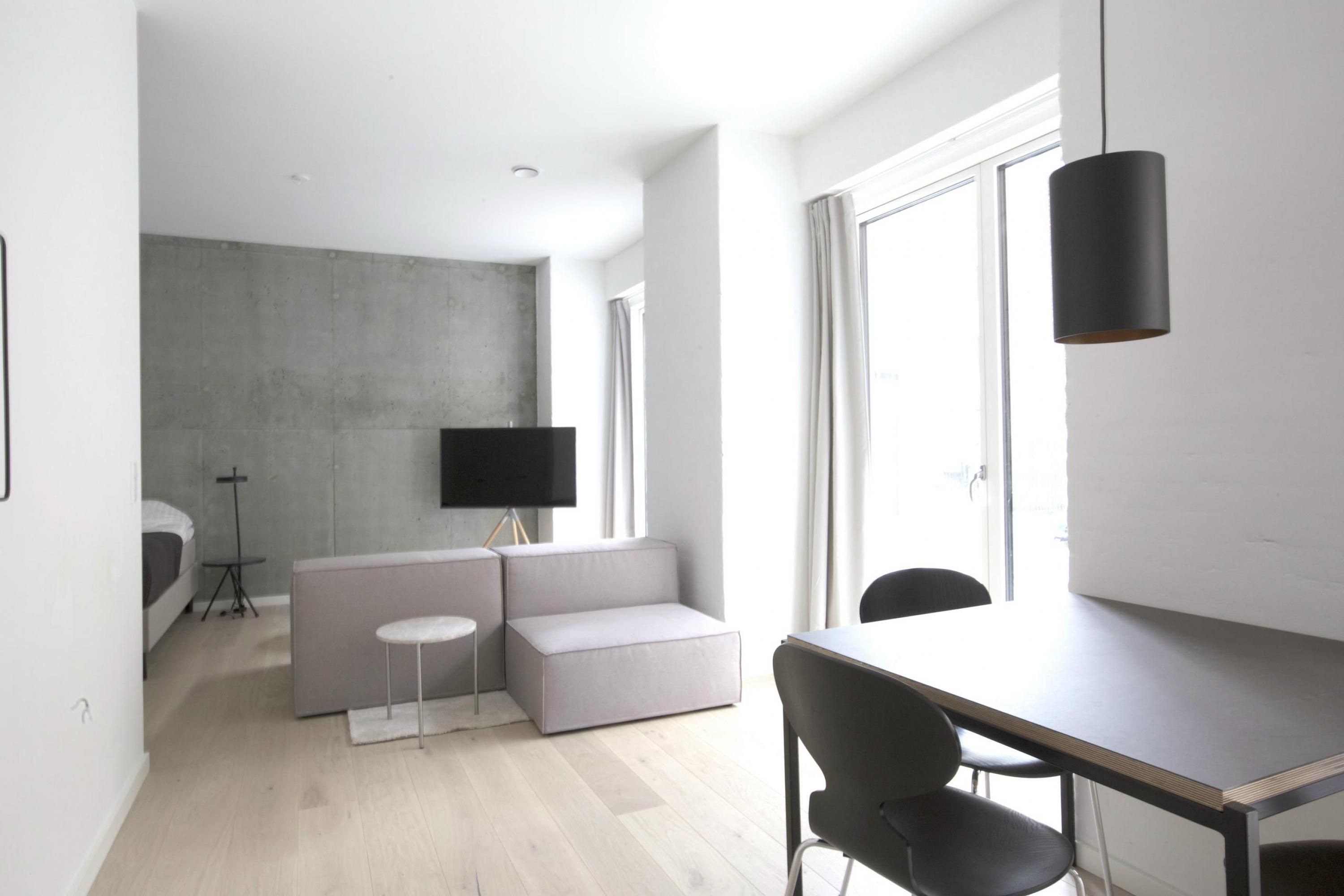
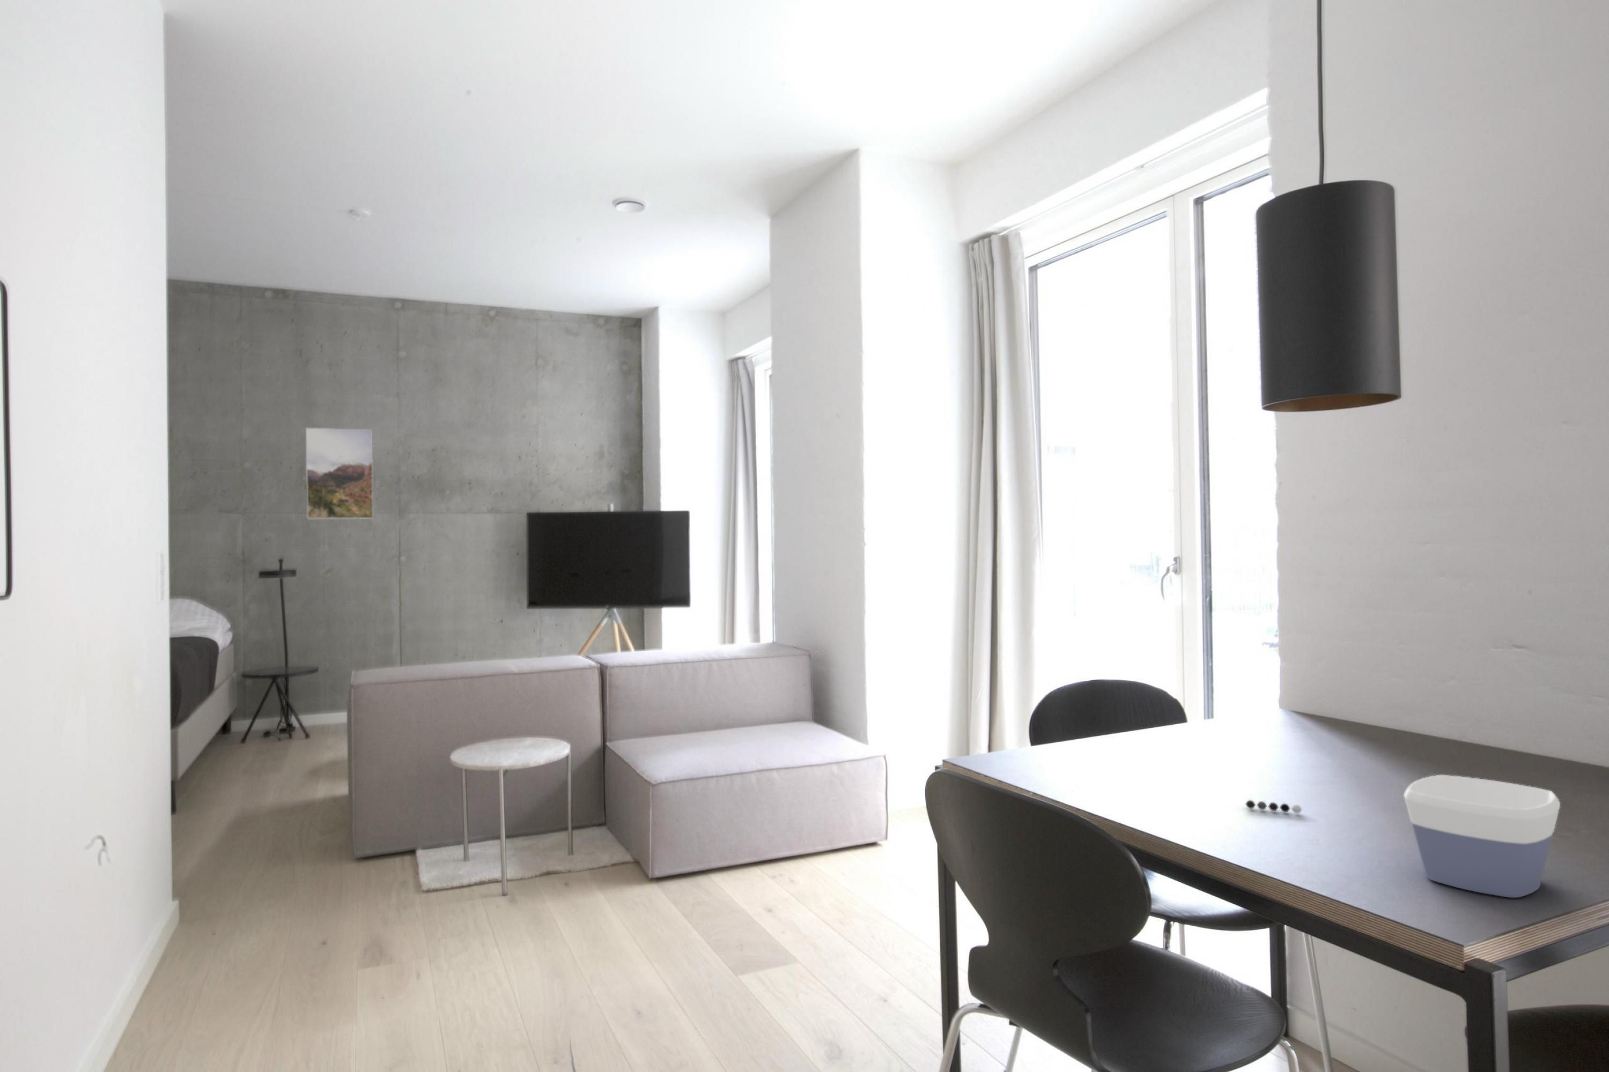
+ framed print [305,427,374,519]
+ pepper shaker [1245,799,1303,815]
+ bowl [1403,774,1561,899]
